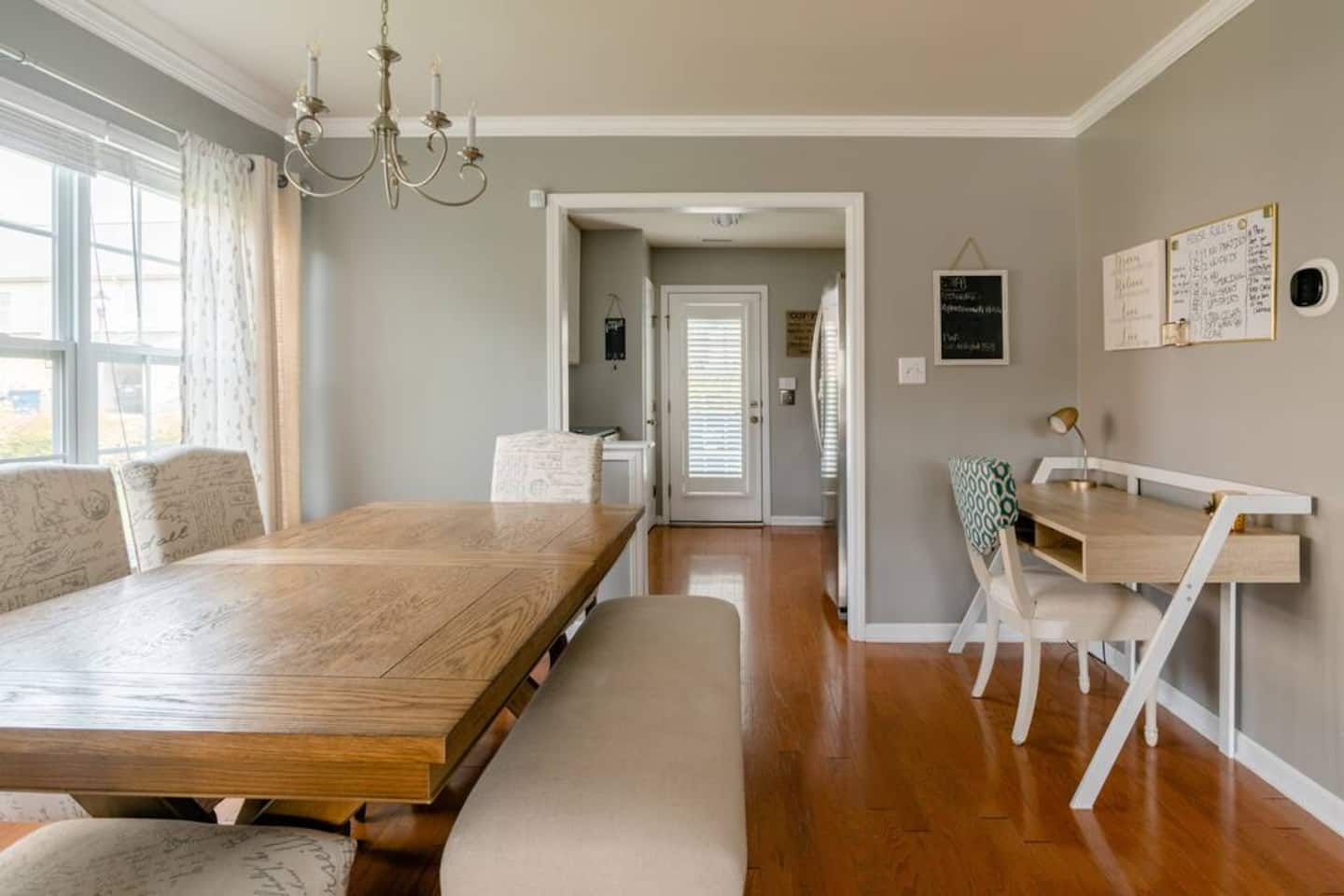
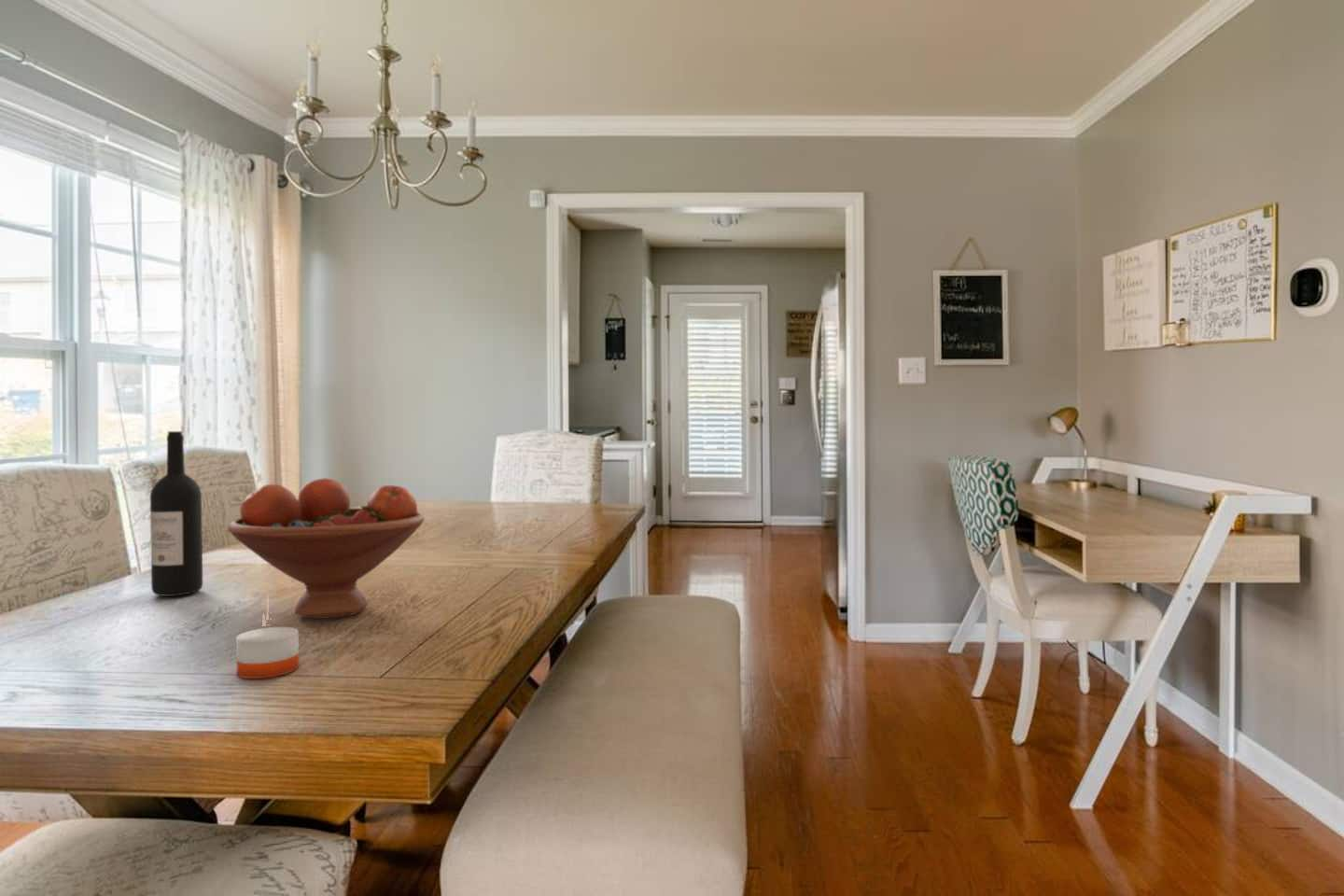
+ candle [235,614,300,679]
+ fruit bowl [227,477,426,620]
+ wine bottle [149,430,203,597]
